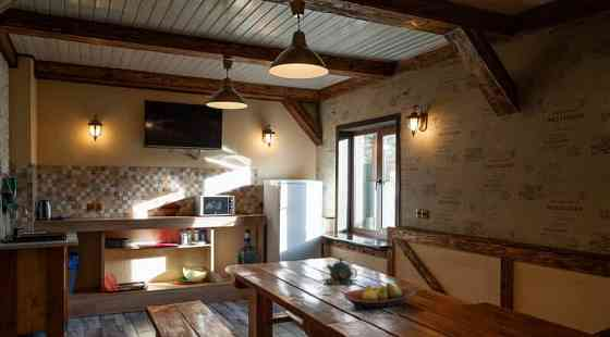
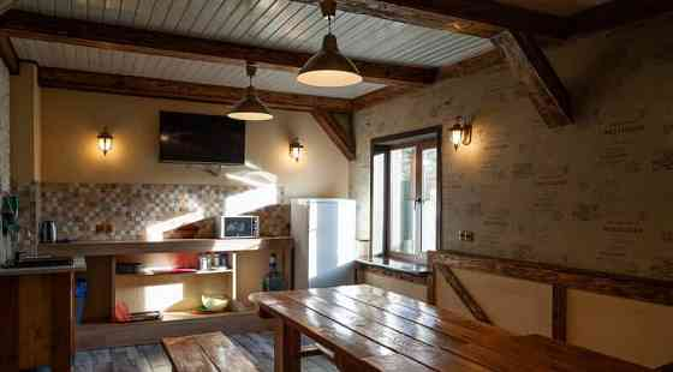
- fruit bowl [342,282,417,311]
- teapot [320,257,358,287]
